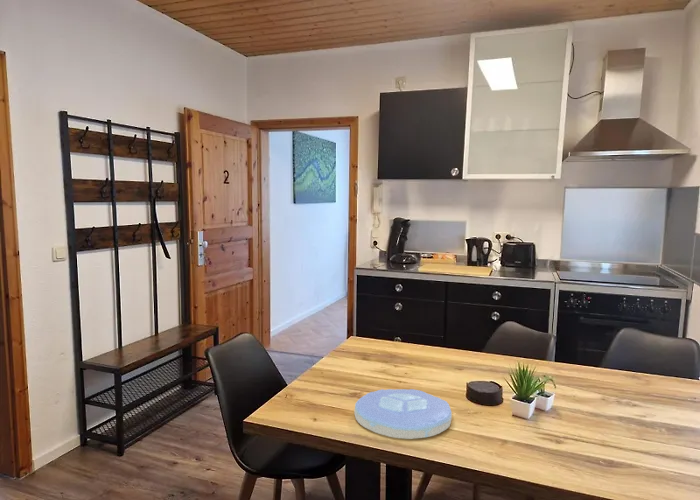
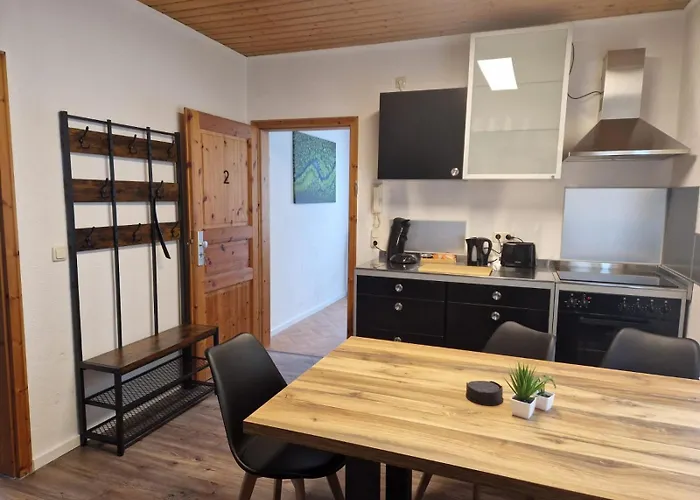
- plate [353,388,453,440]
